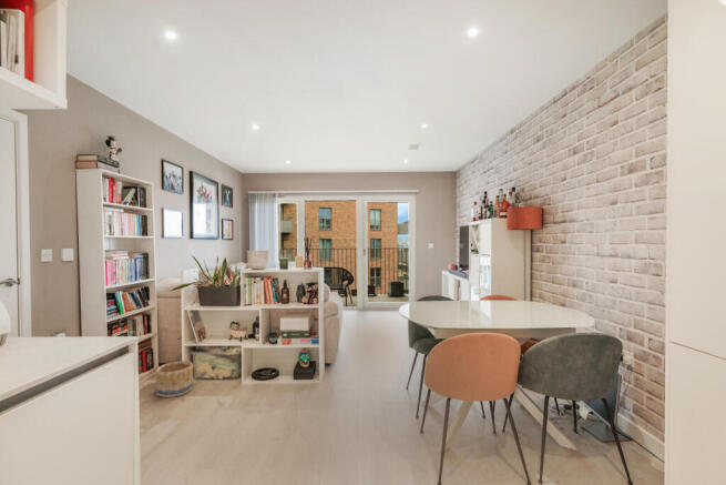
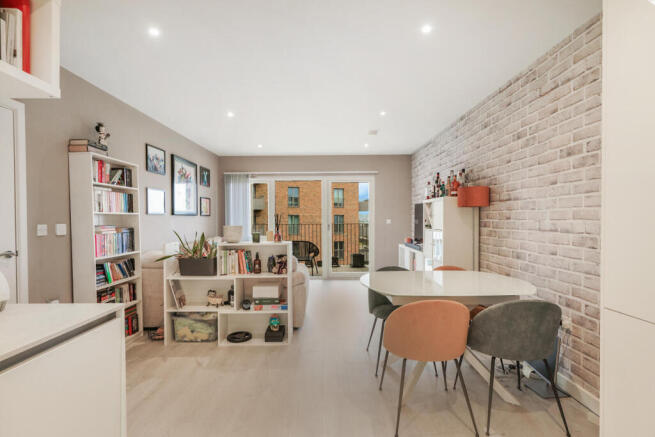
- basket [154,360,195,398]
